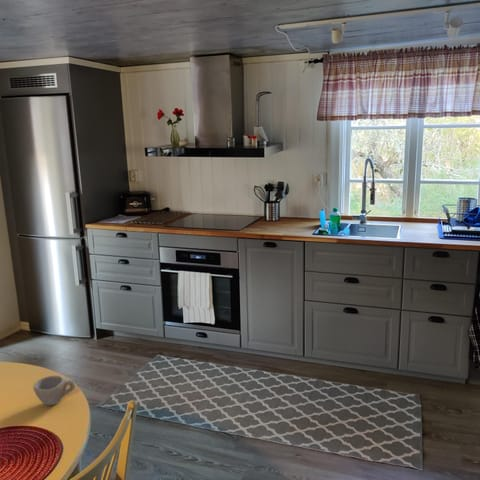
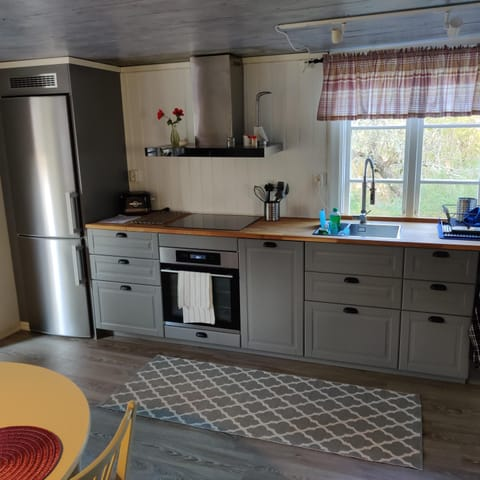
- cup [33,375,76,407]
